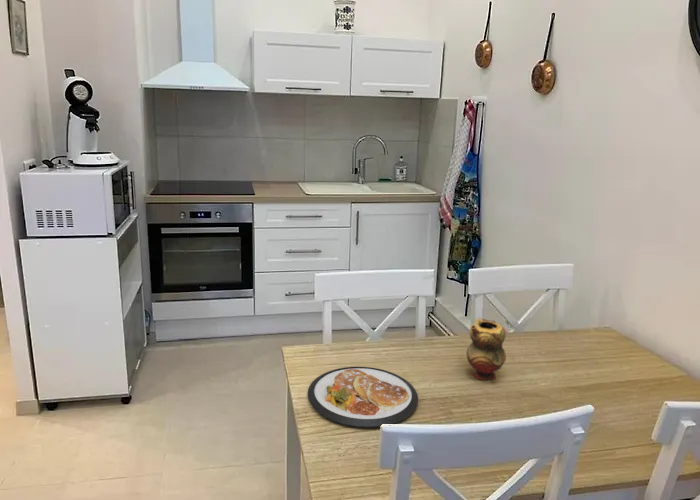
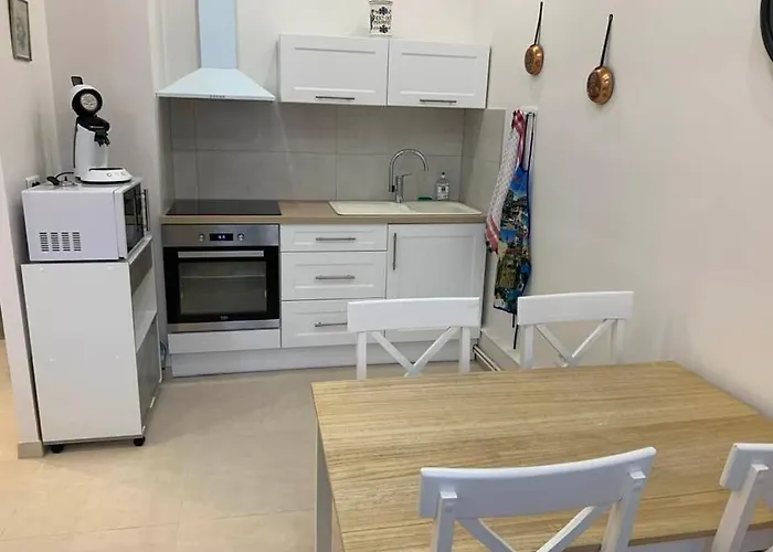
- teapot [466,318,507,381]
- dish [307,366,419,429]
